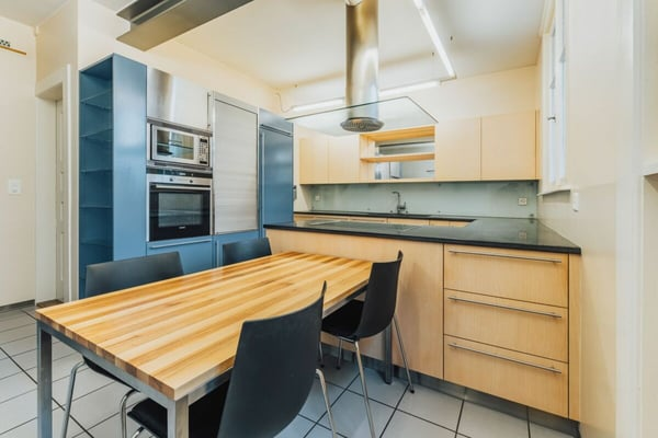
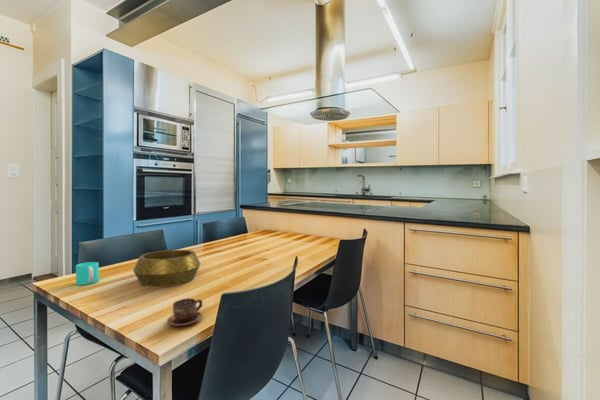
+ decorative bowl [132,249,202,288]
+ cup [166,297,204,327]
+ cup [75,261,100,286]
